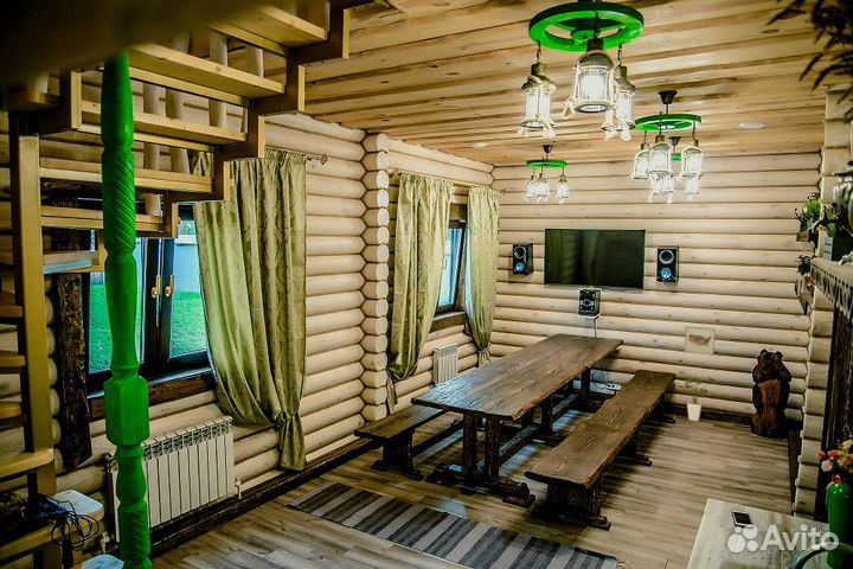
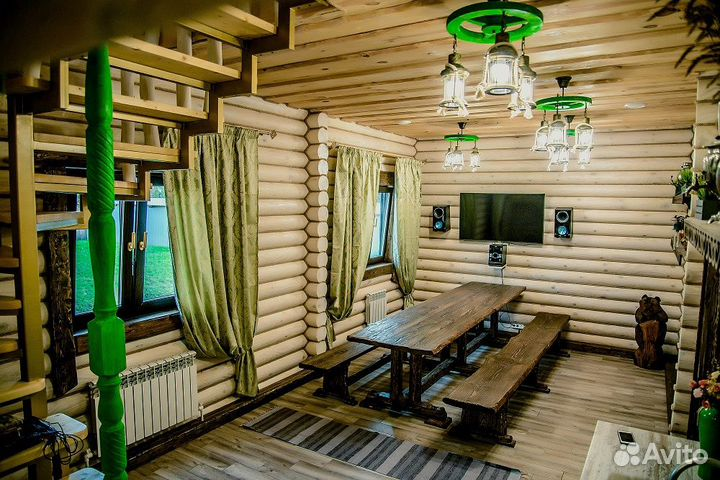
- house plant [681,376,718,422]
- wall art [684,325,717,356]
